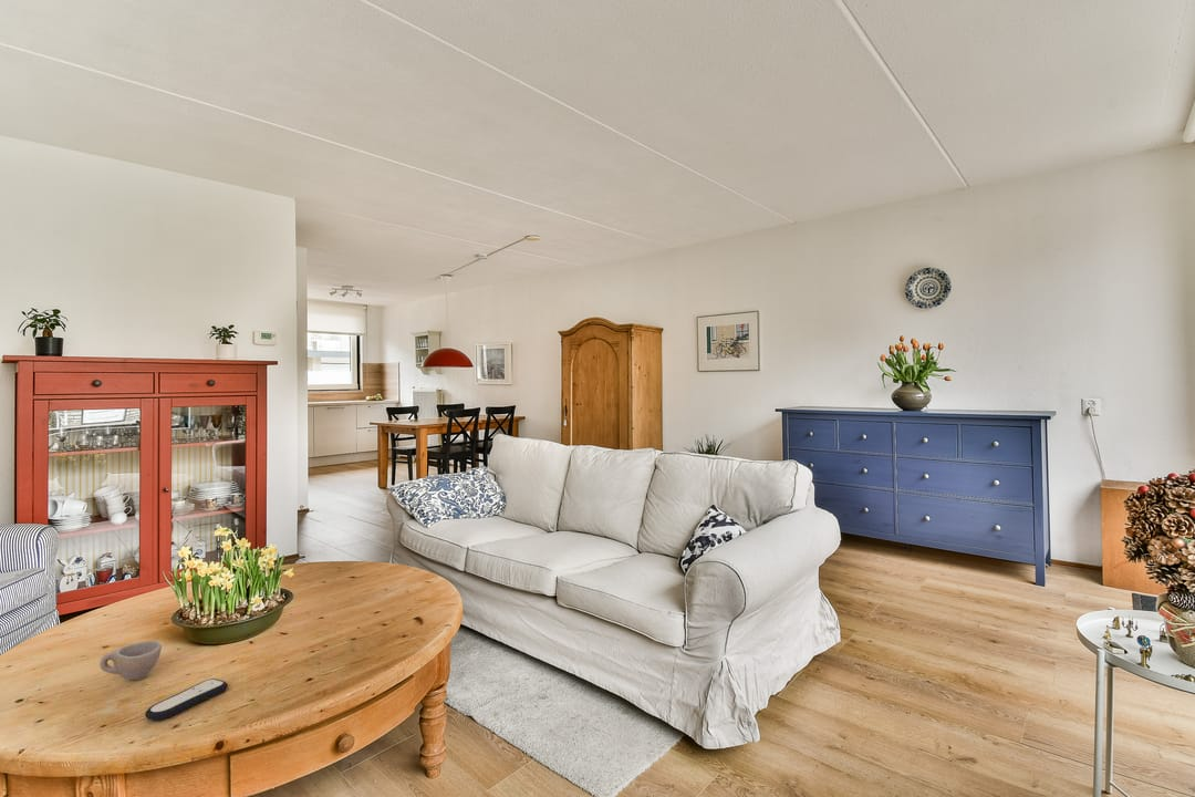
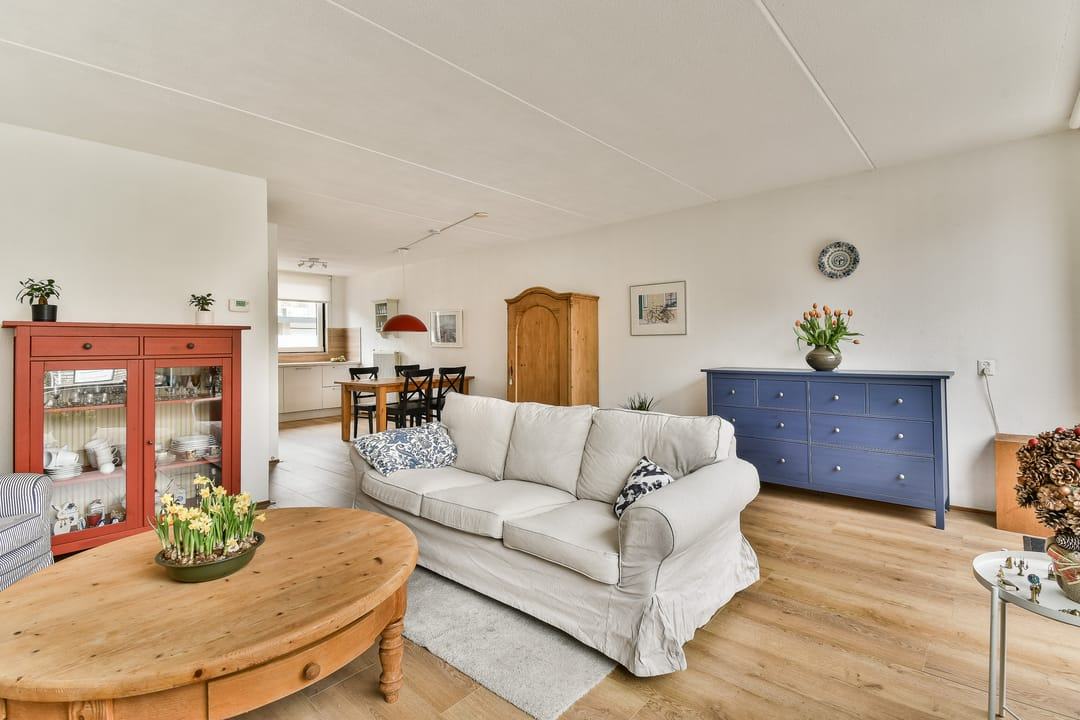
- cup [98,640,163,681]
- remote control [144,677,229,722]
